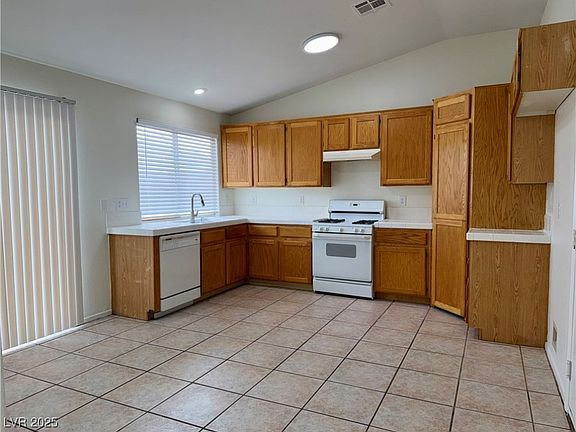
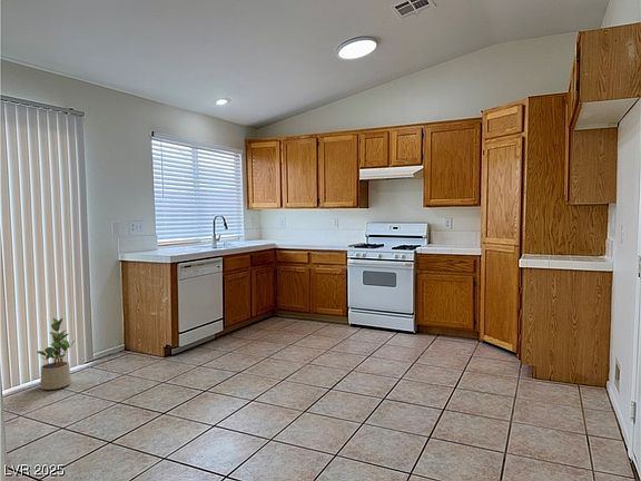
+ potted plant [36,317,77,391]
